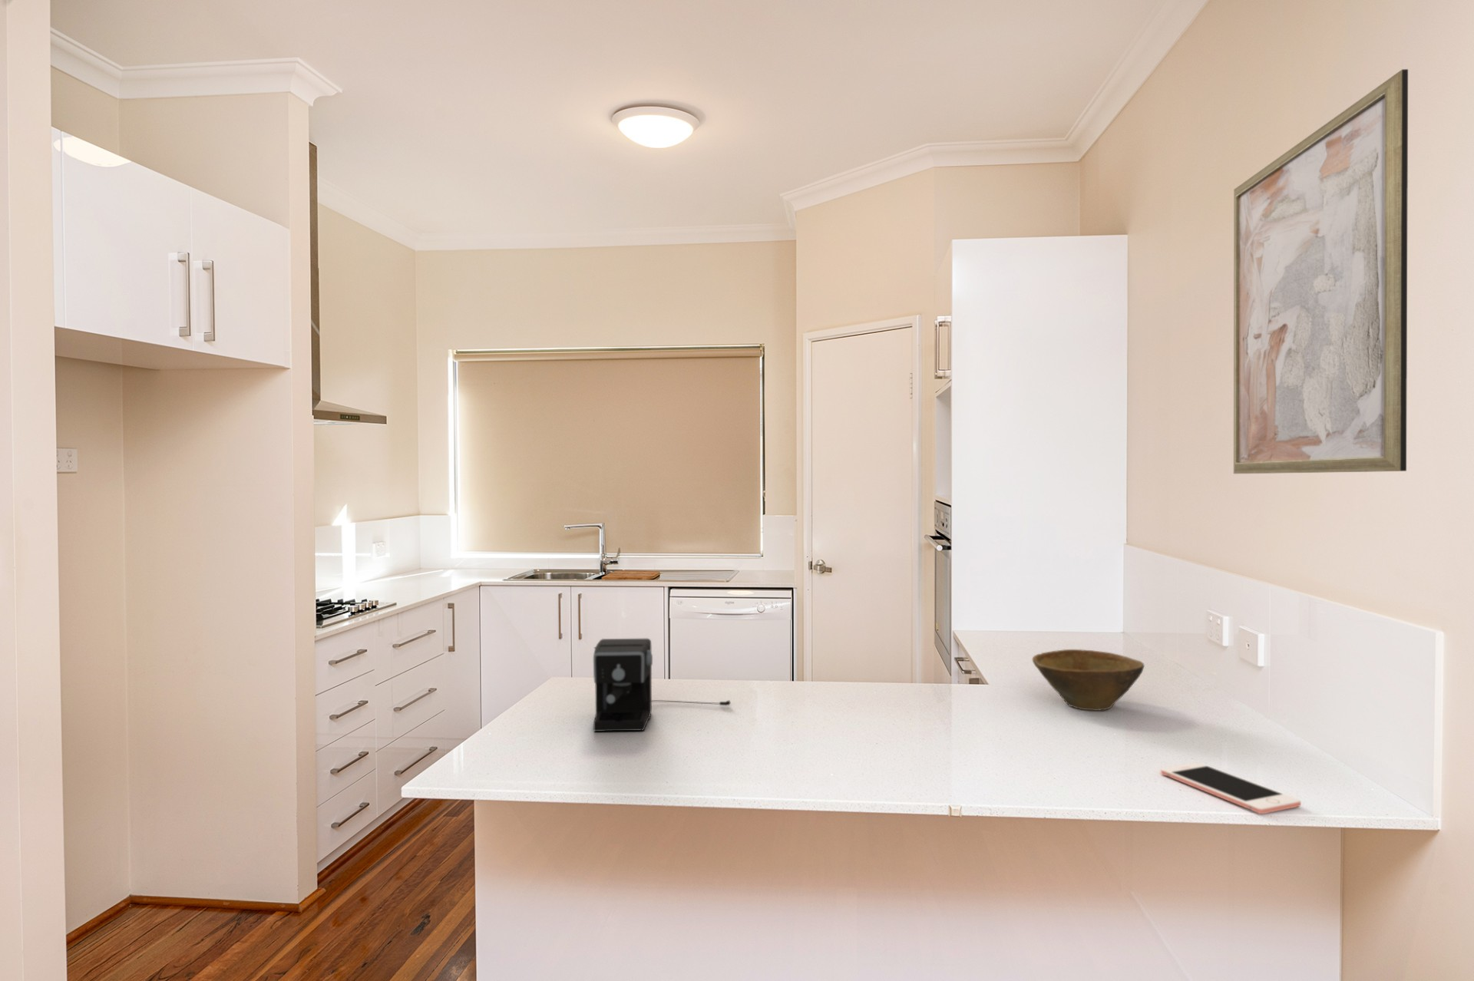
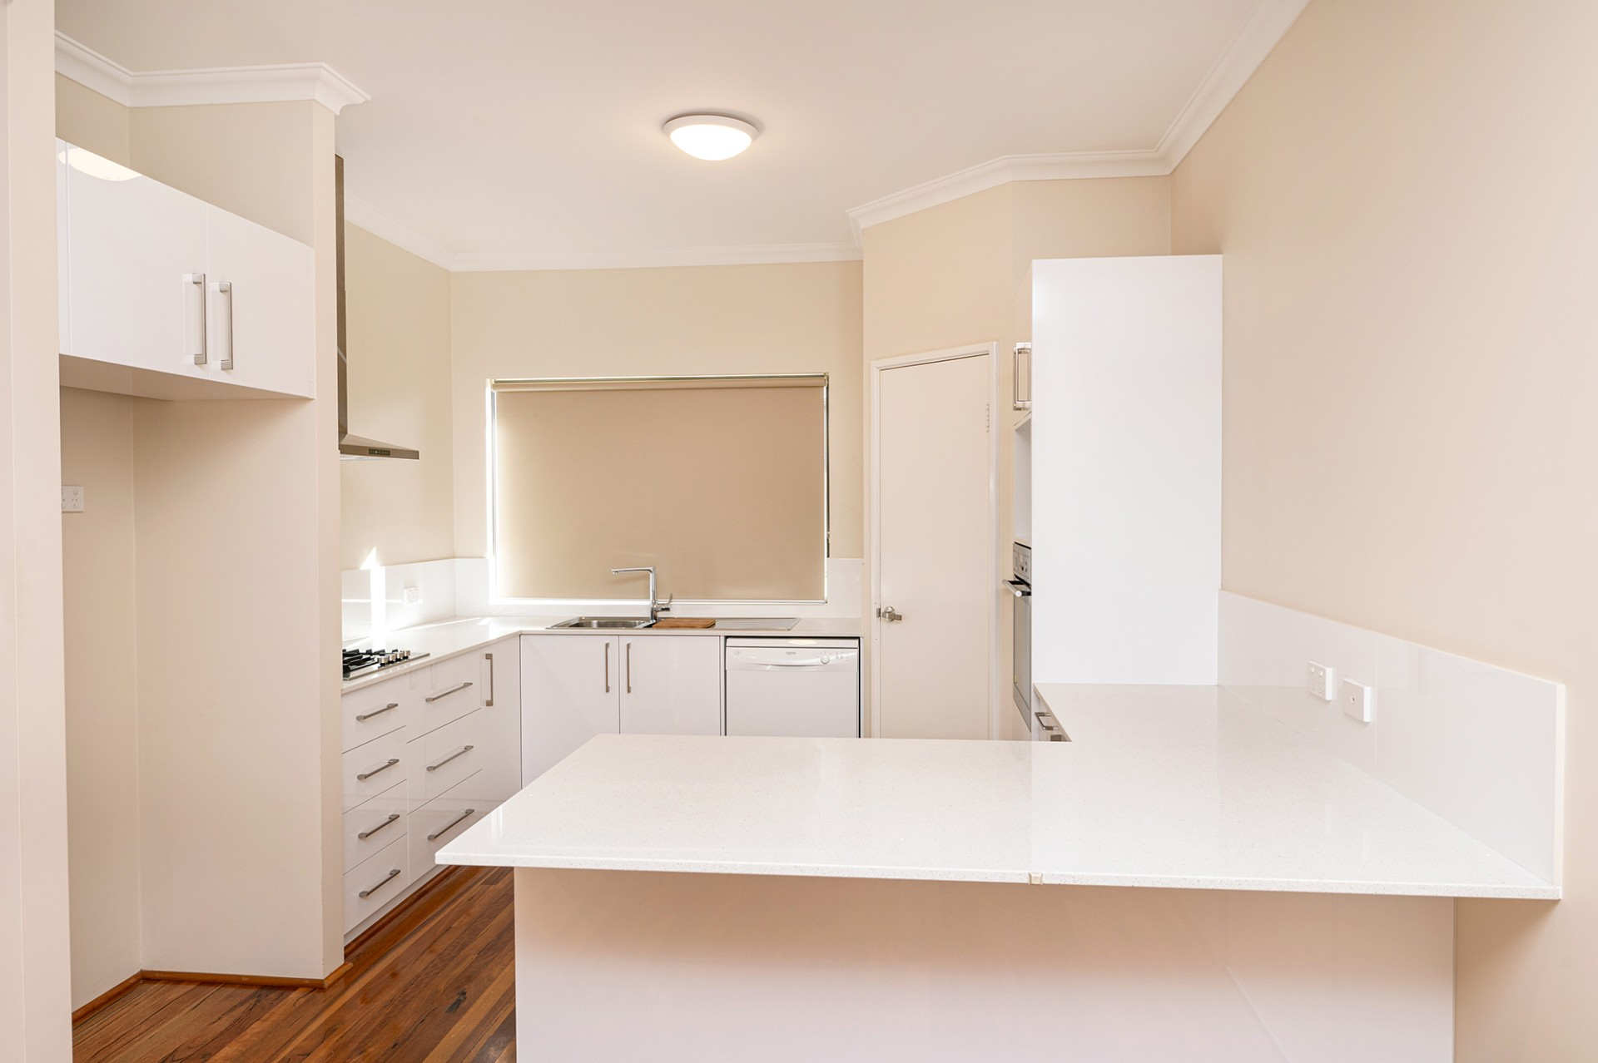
- bowl [1032,648,1145,712]
- cell phone [1160,762,1301,815]
- coffee maker [592,638,732,732]
- wall art [1233,68,1408,474]
